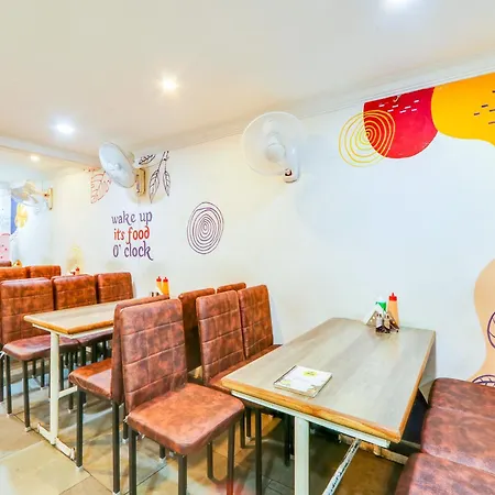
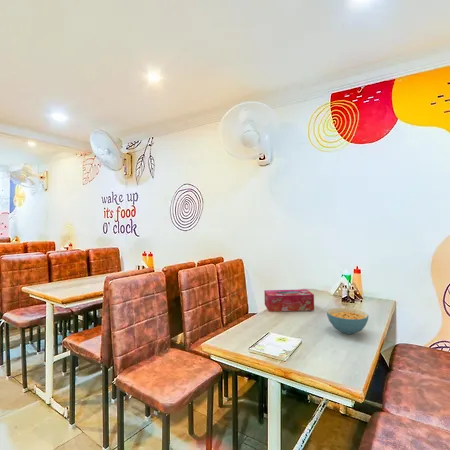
+ cereal bowl [326,307,370,335]
+ tissue box [263,288,315,313]
